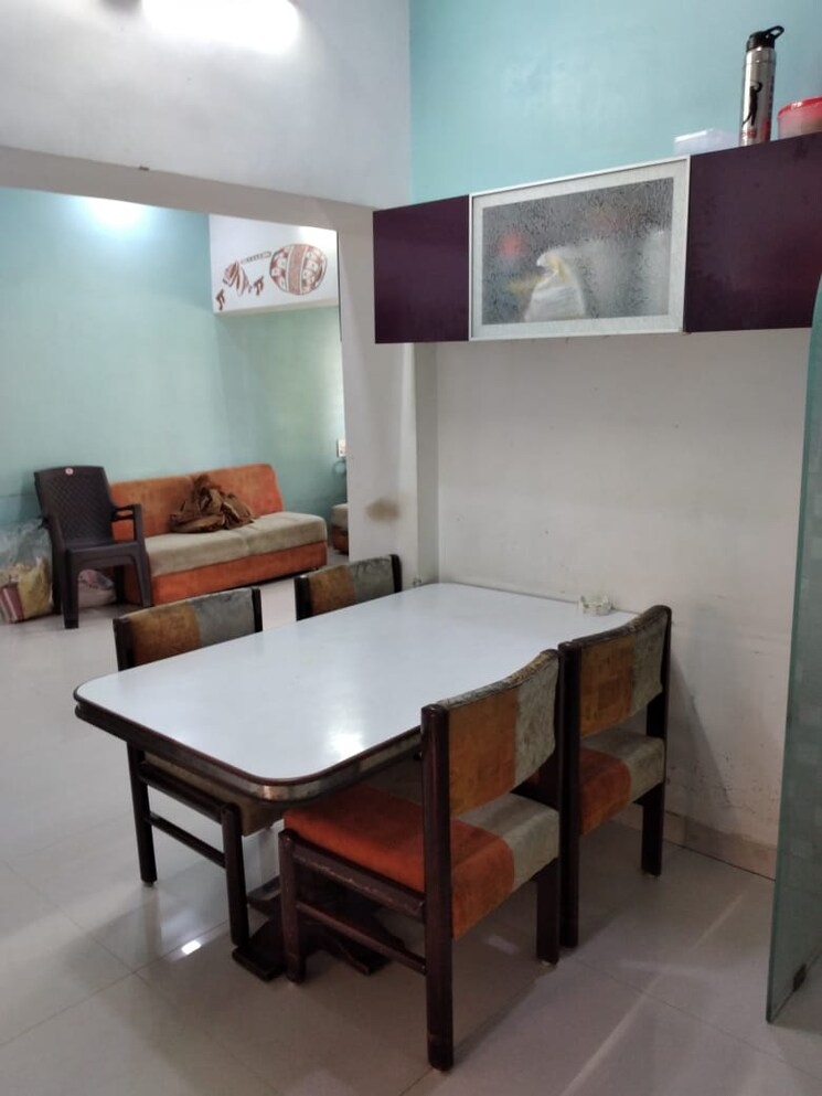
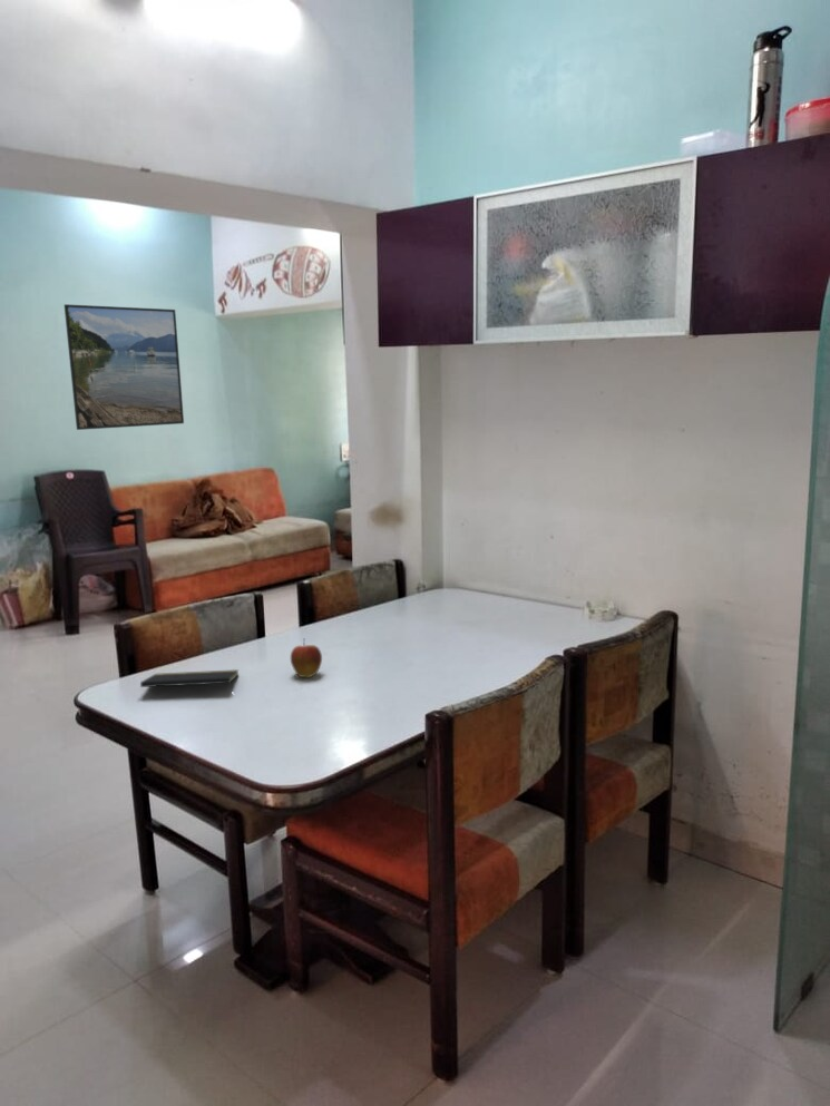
+ notepad [139,668,240,691]
+ apple [290,638,323,679]
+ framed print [64,303,185,431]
